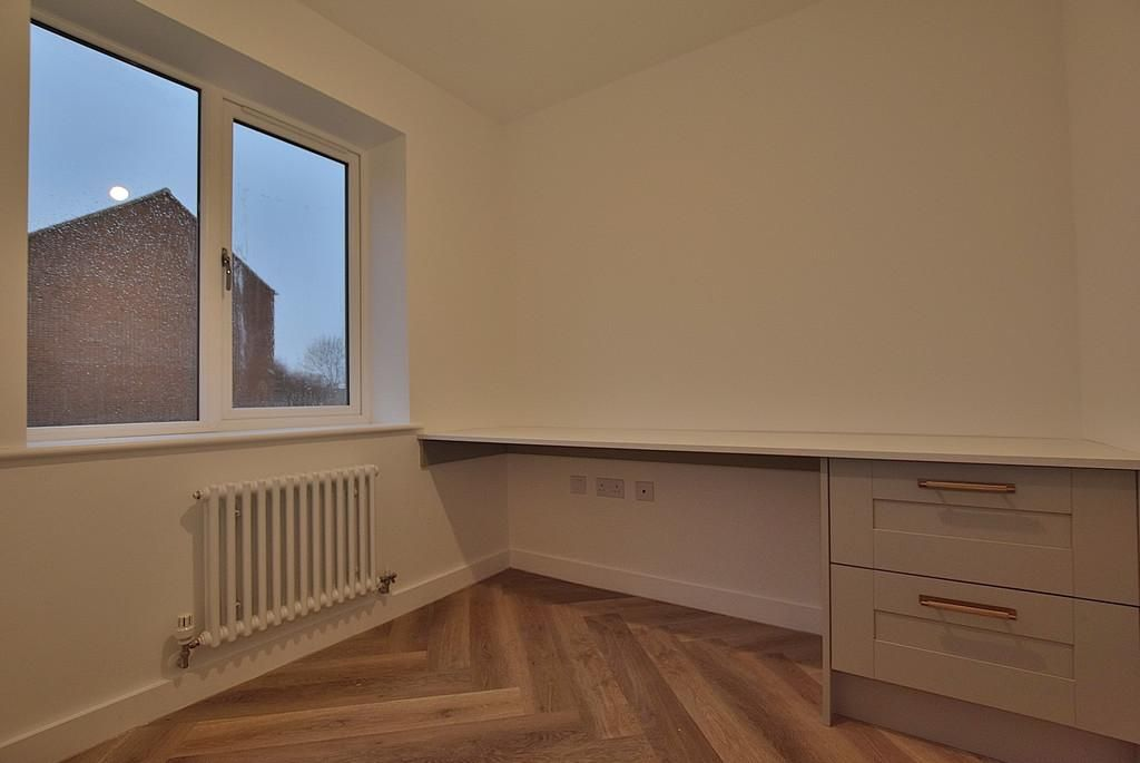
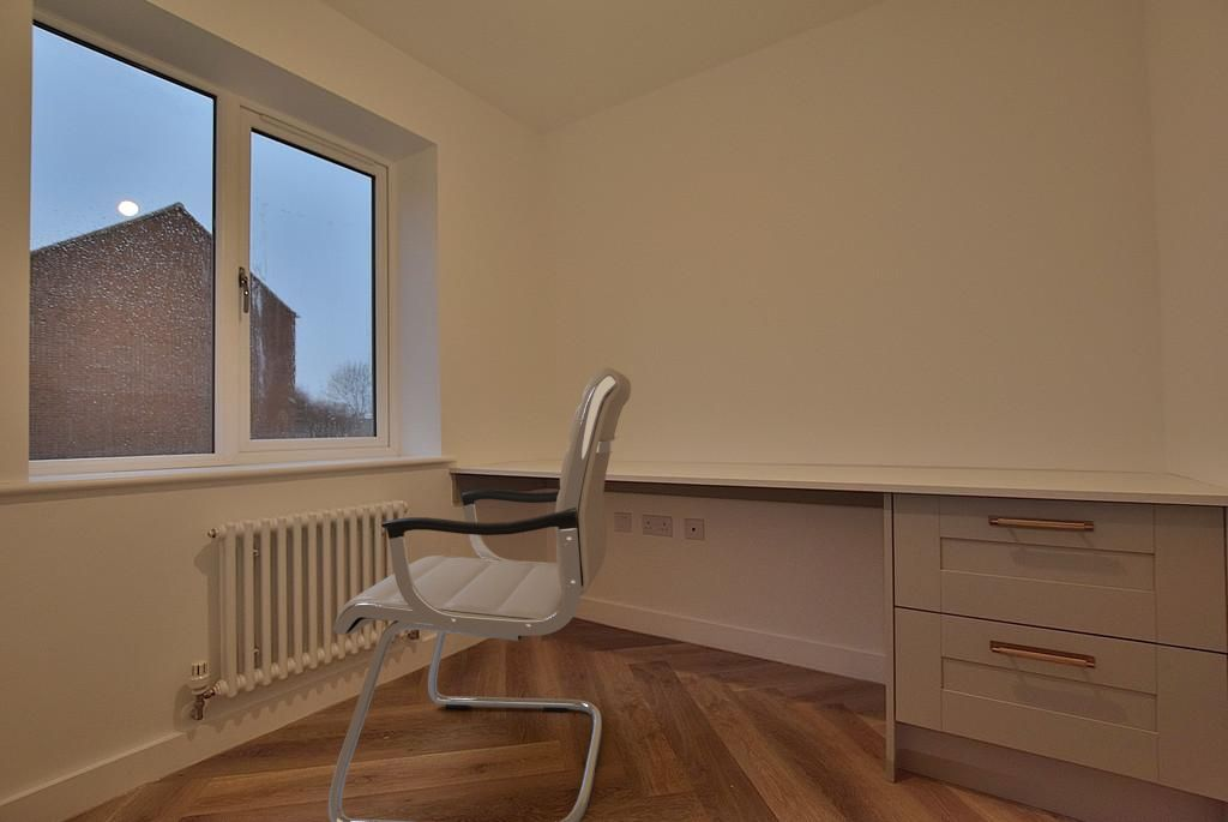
+ office chair [327,367,632,822]
